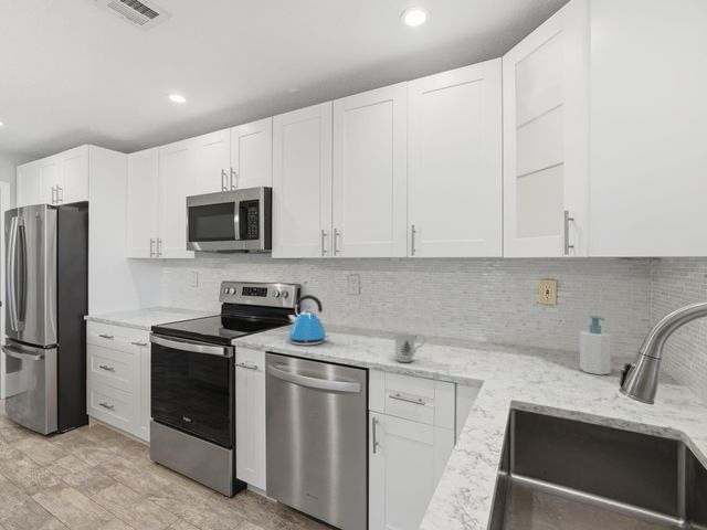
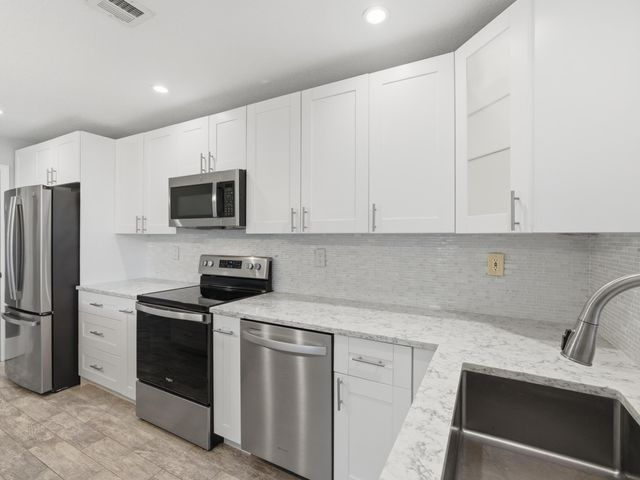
- soap bottle [579,315,612,377]
- mug [392,330,426,364]
- kettle [287,294,330,347]
